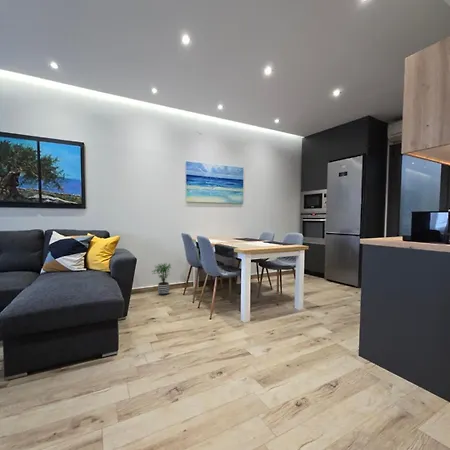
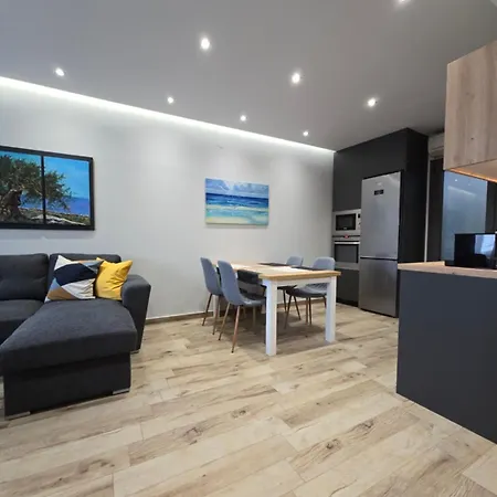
- potted plant [151,262,173,296]
